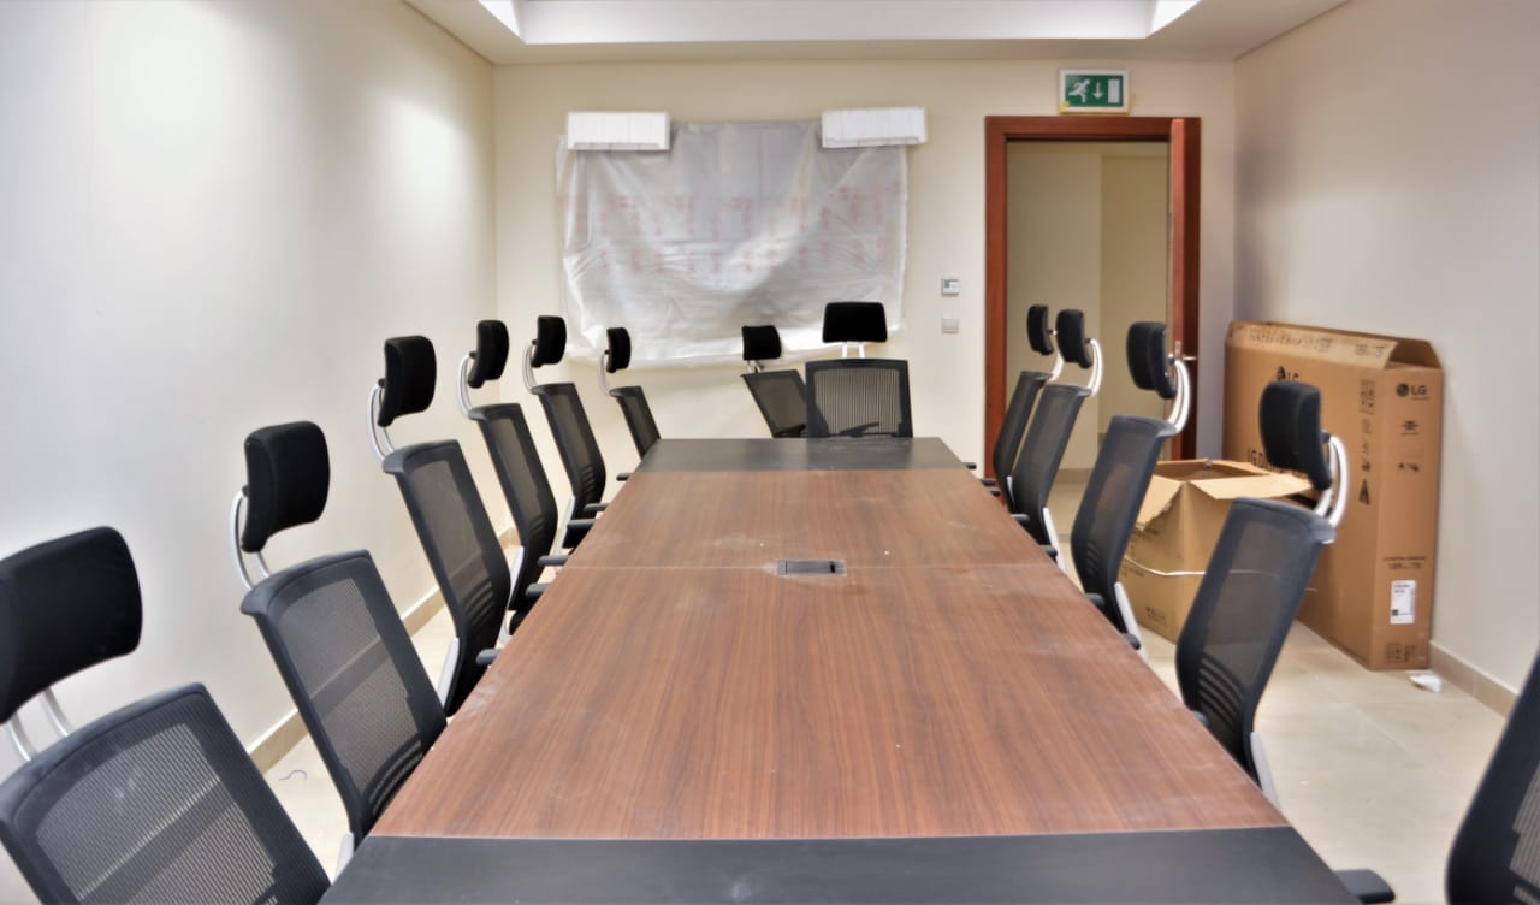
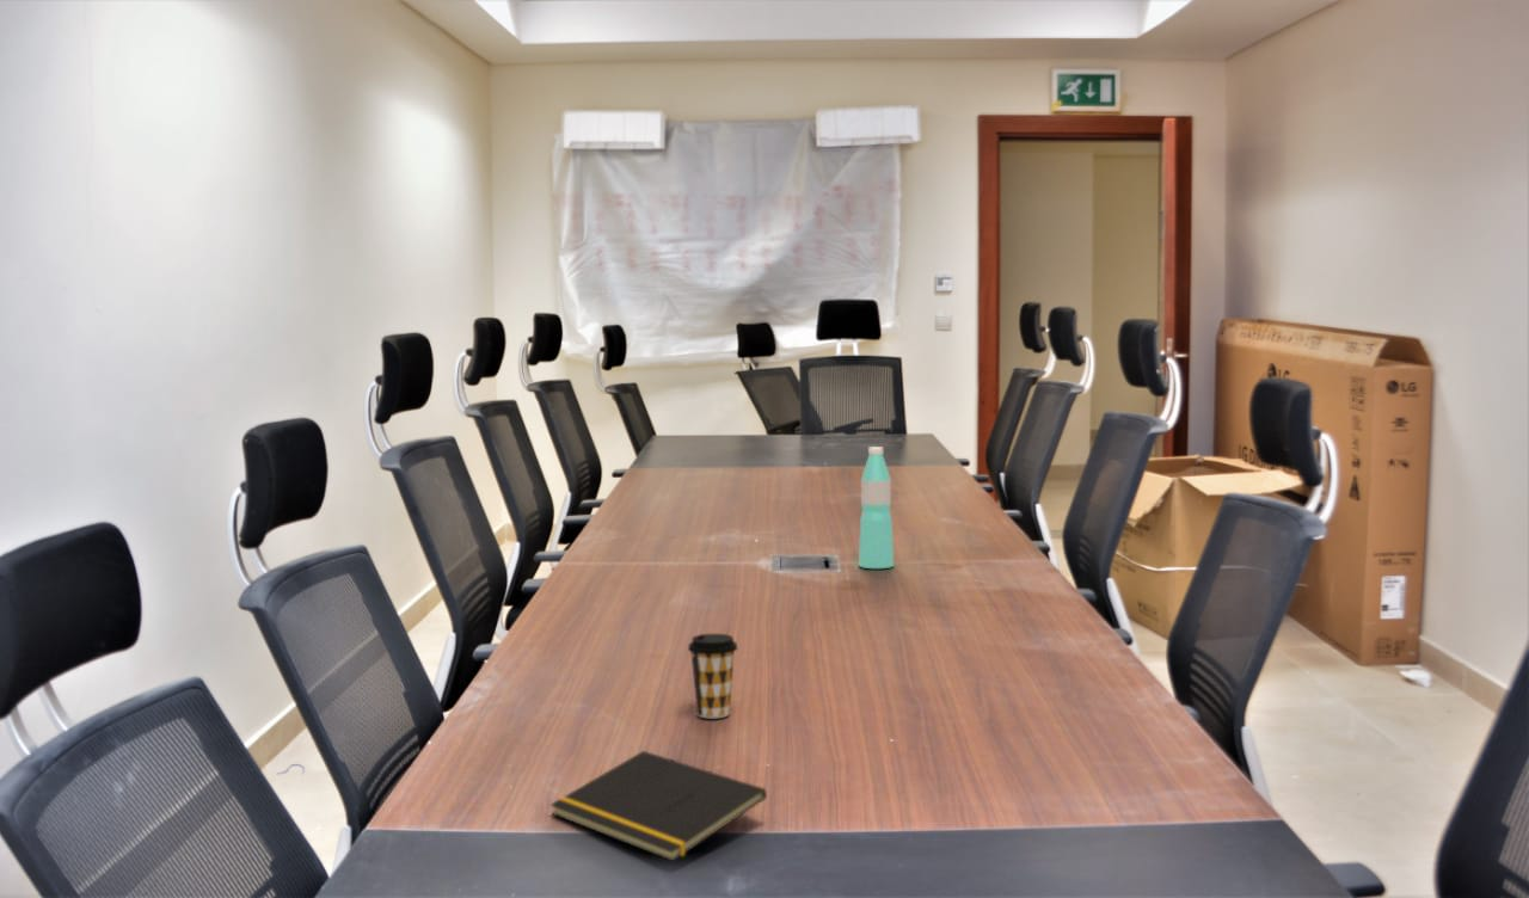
+ coffee cup [687,633,739,719]
+ water bottle [858,445,895,570]
+ notepad [549,750,768,862]
